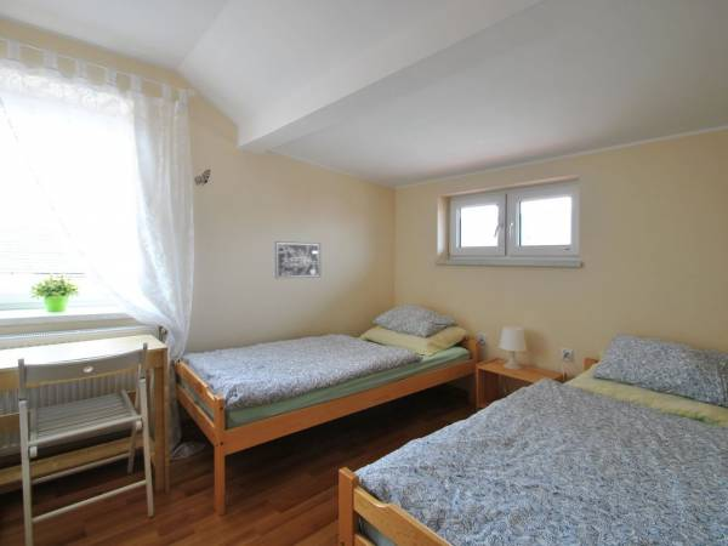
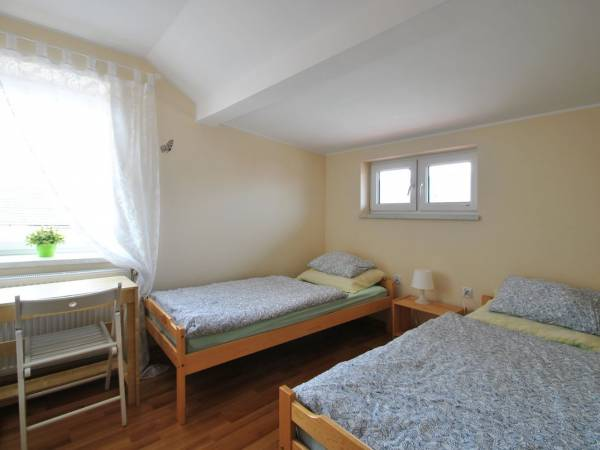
- wall art [274,240,322,279]
